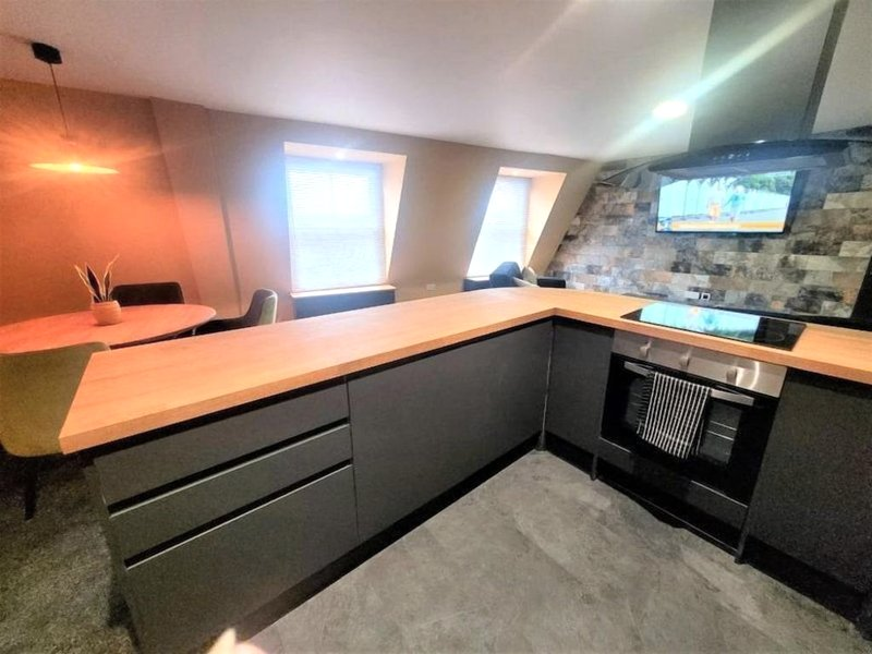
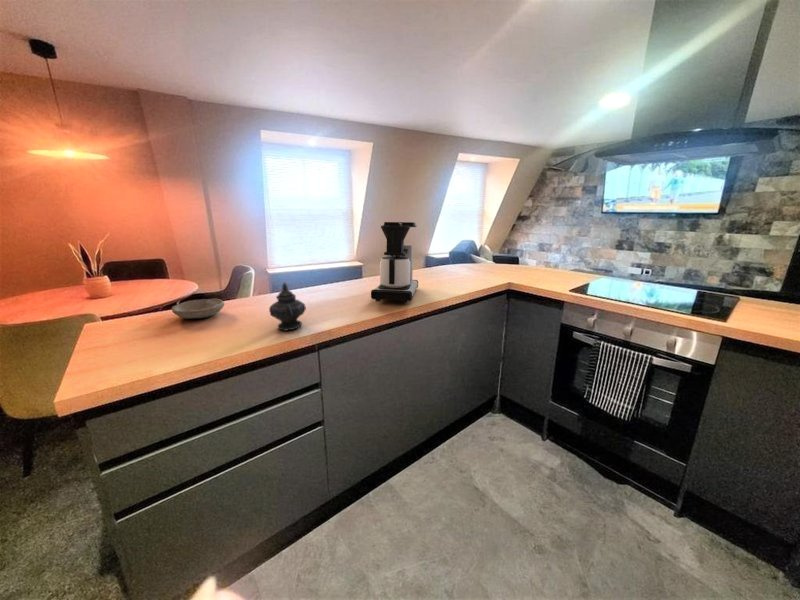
+ bowl [171,298,225,320]
+ coffee maker [370,221,419,304]
+ teapot [268,281,307,332]
